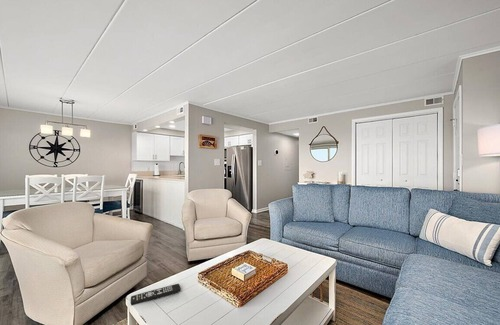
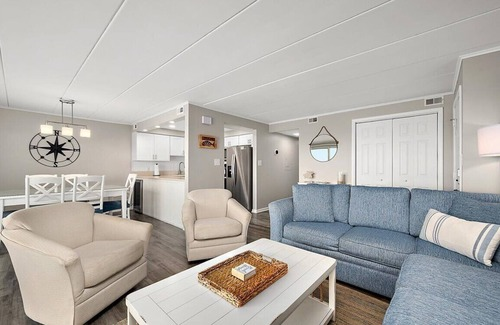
- remote control [130,283,182,306]
